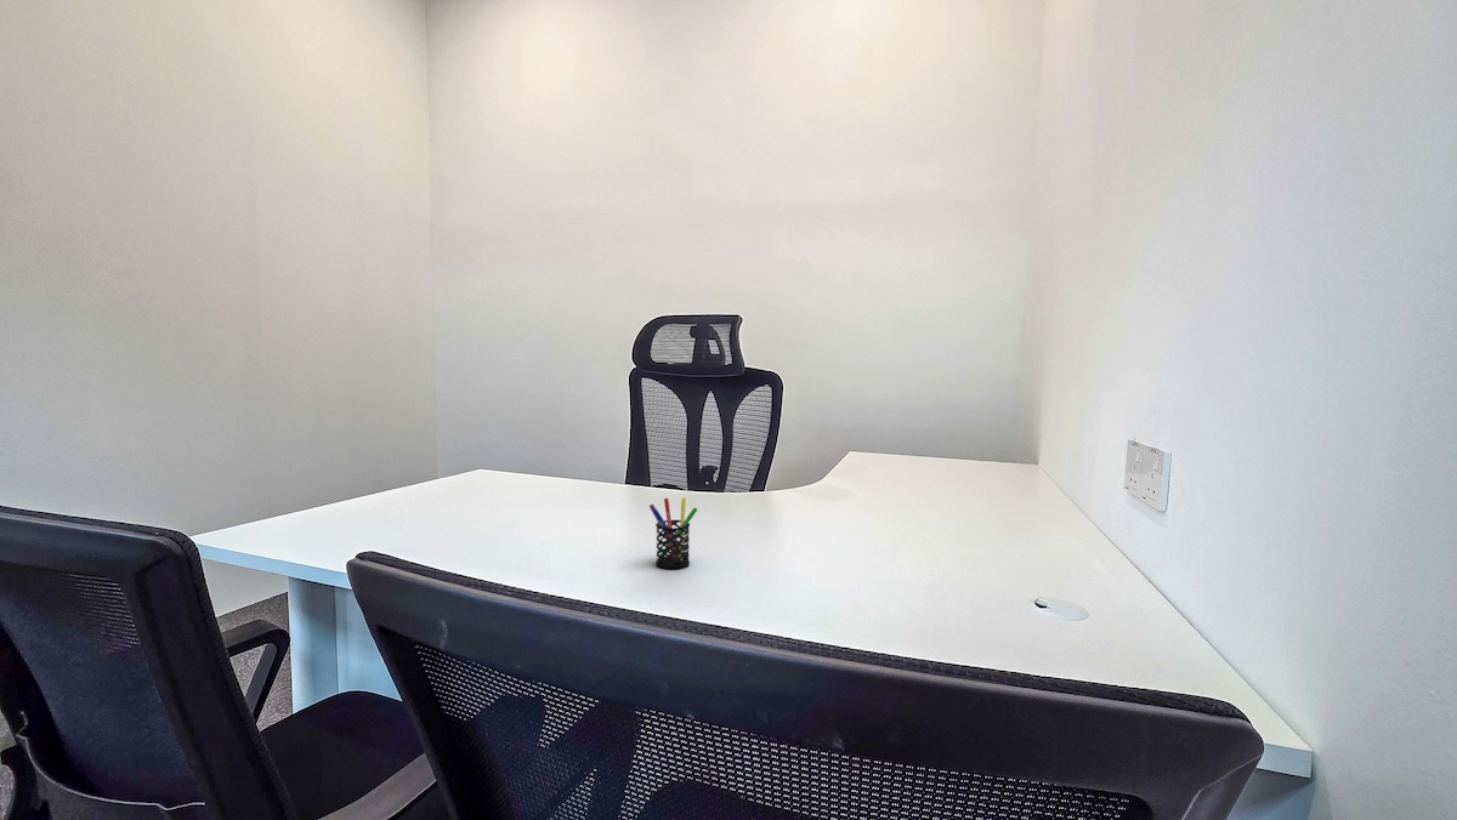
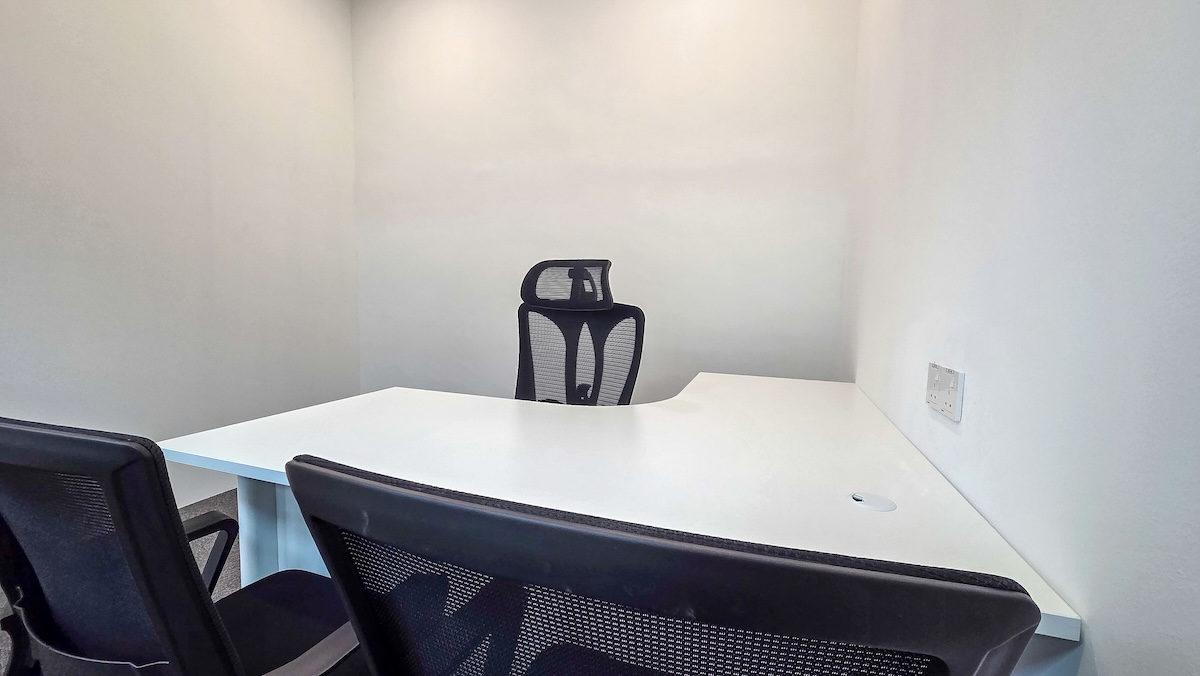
- pen holder [648,497,698,570]
